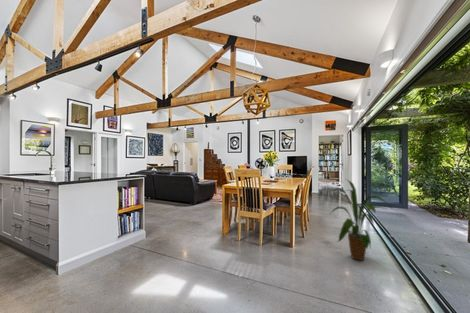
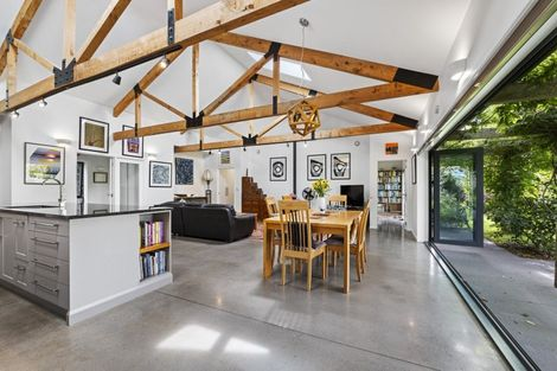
- house plant [325,178,393,261]
